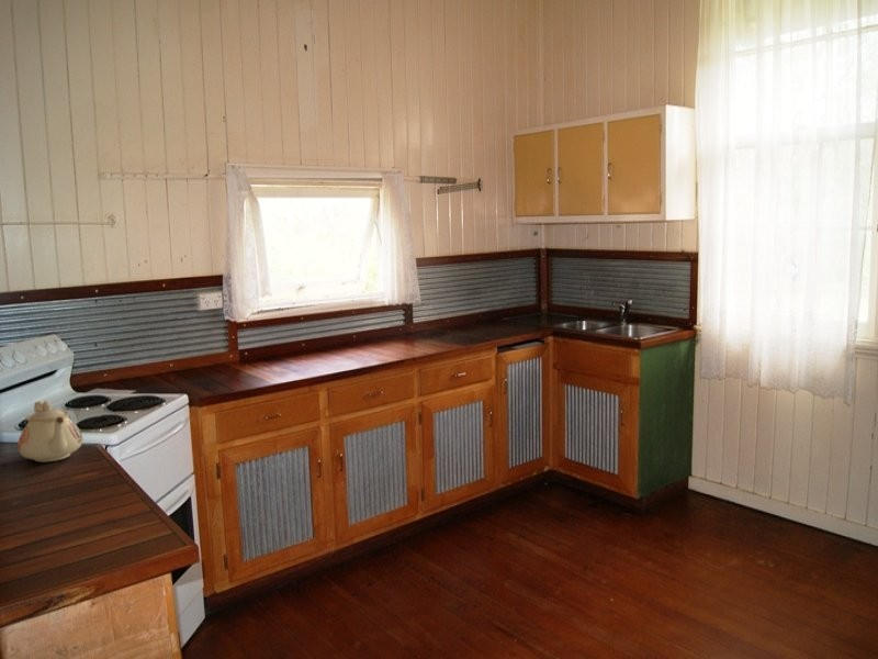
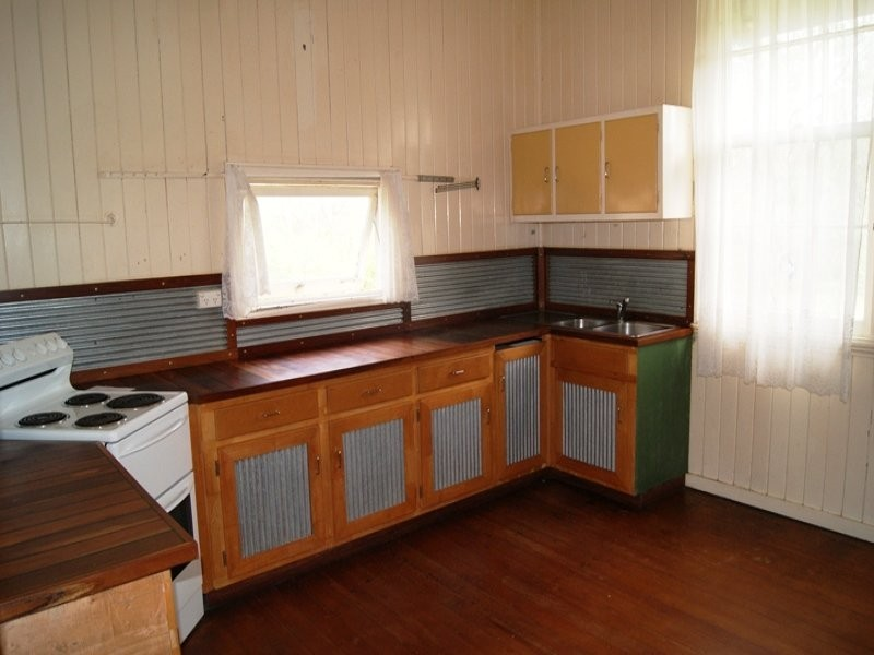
- teapot [16,400,83,463]
